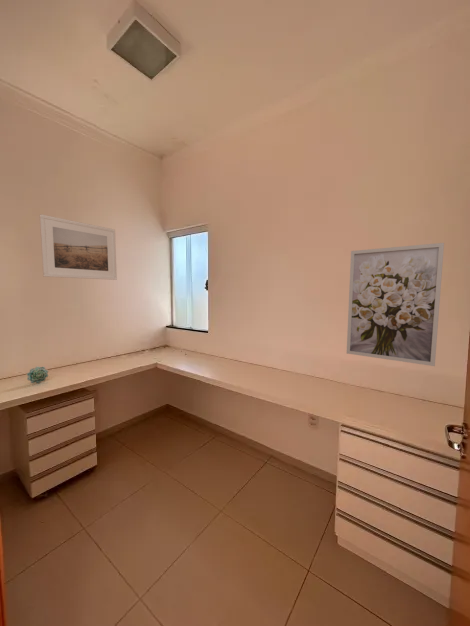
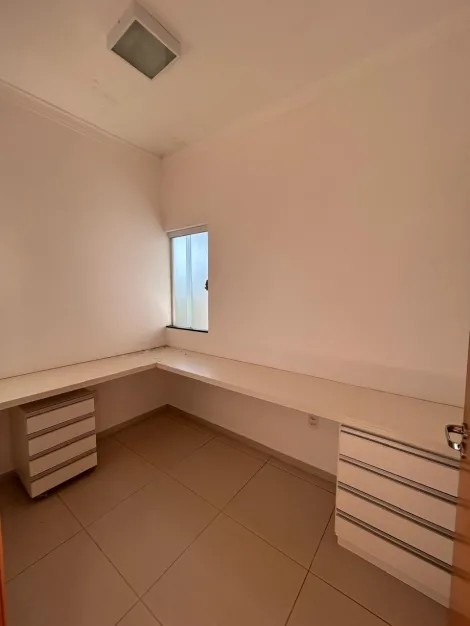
- wall art [346,242,445,367]
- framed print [39,213,118,281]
- succulent plant [26,365,49,384]
